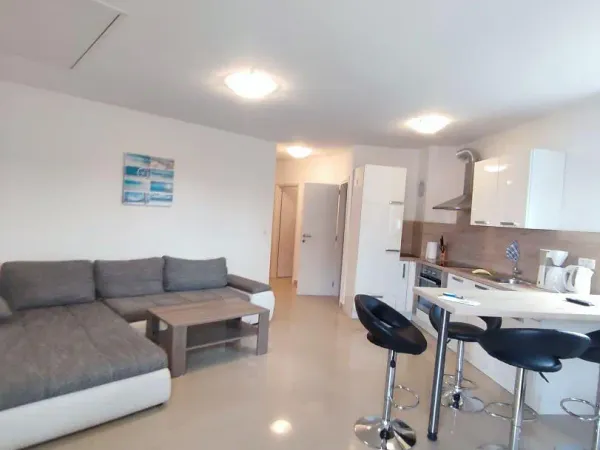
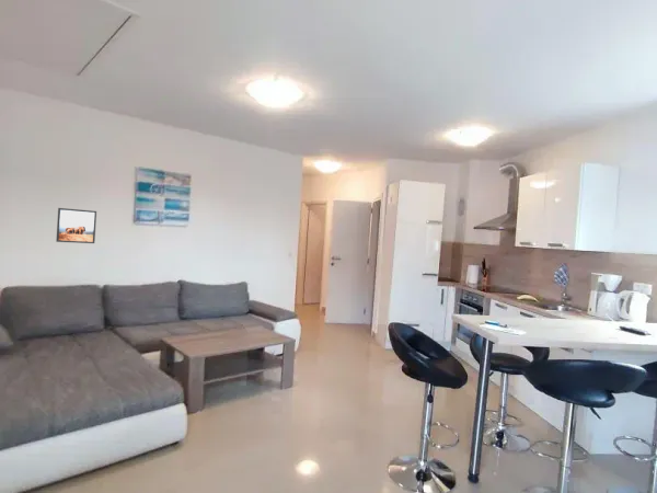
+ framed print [55,207,97,244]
